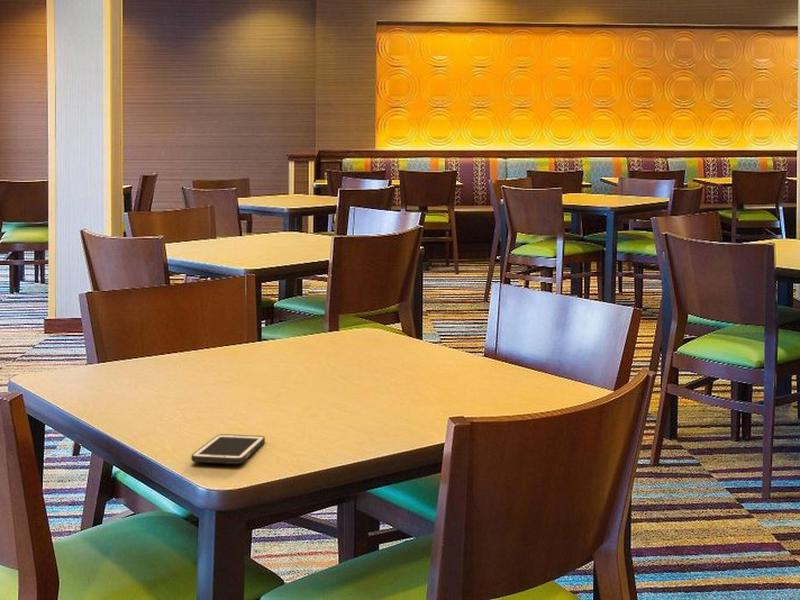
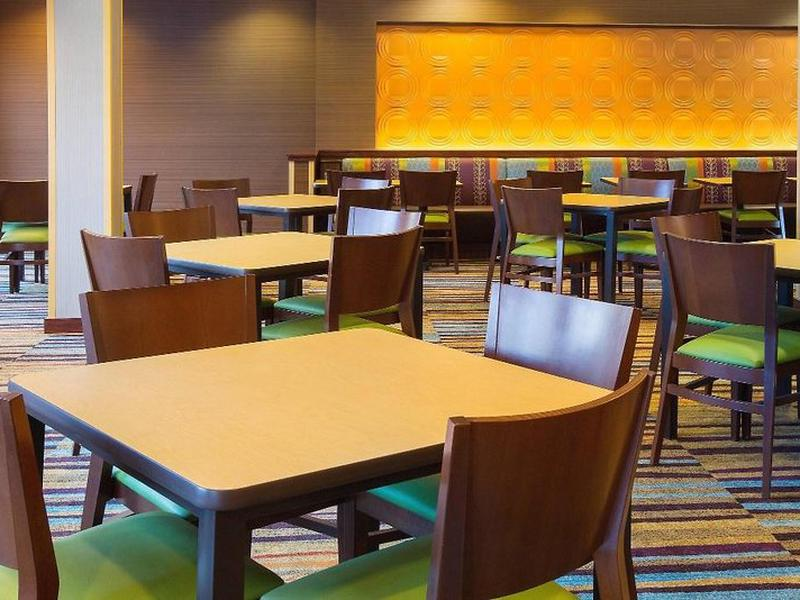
- cell phone [190,433,266,465]
